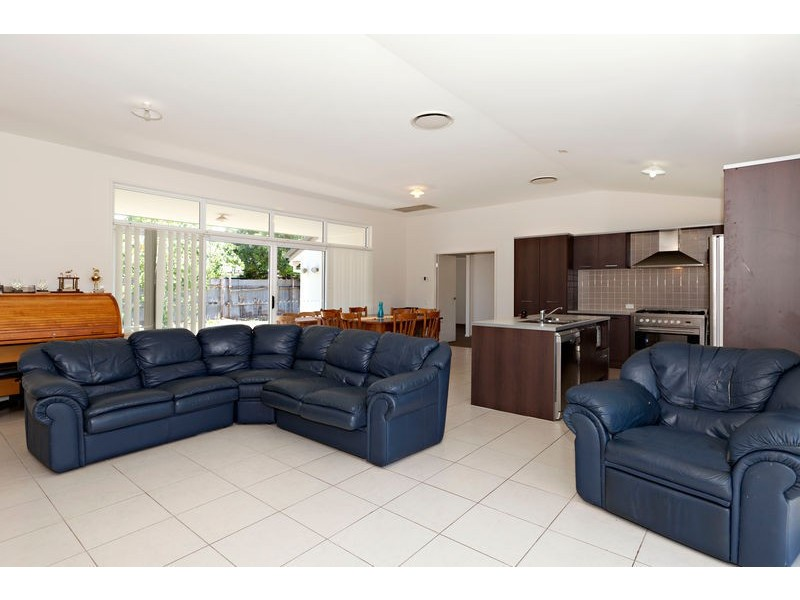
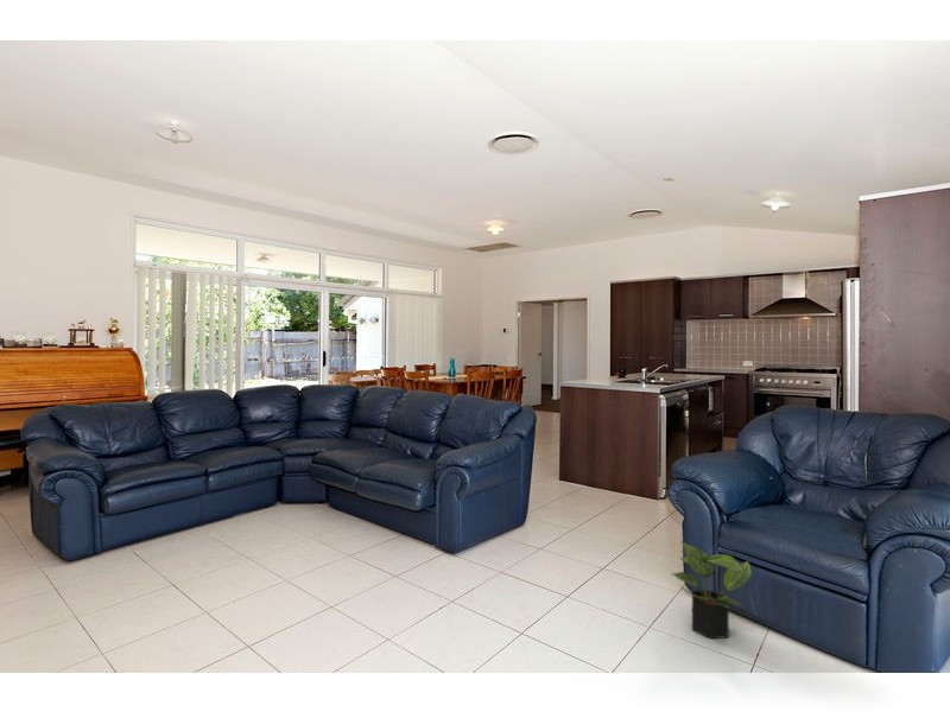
+ potted plant [670,540,754,640]
